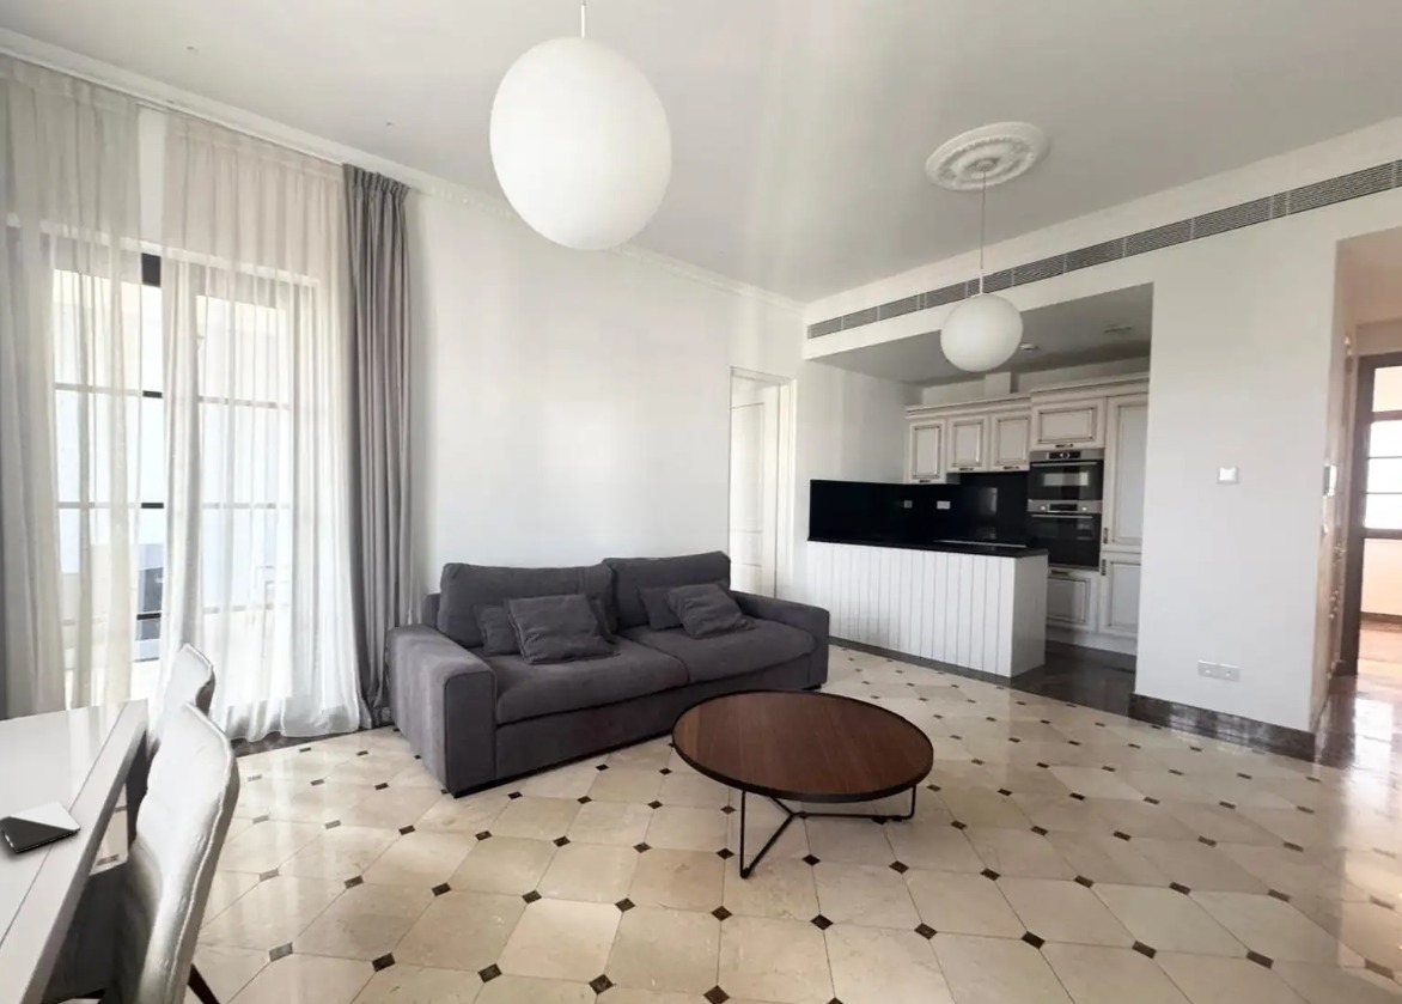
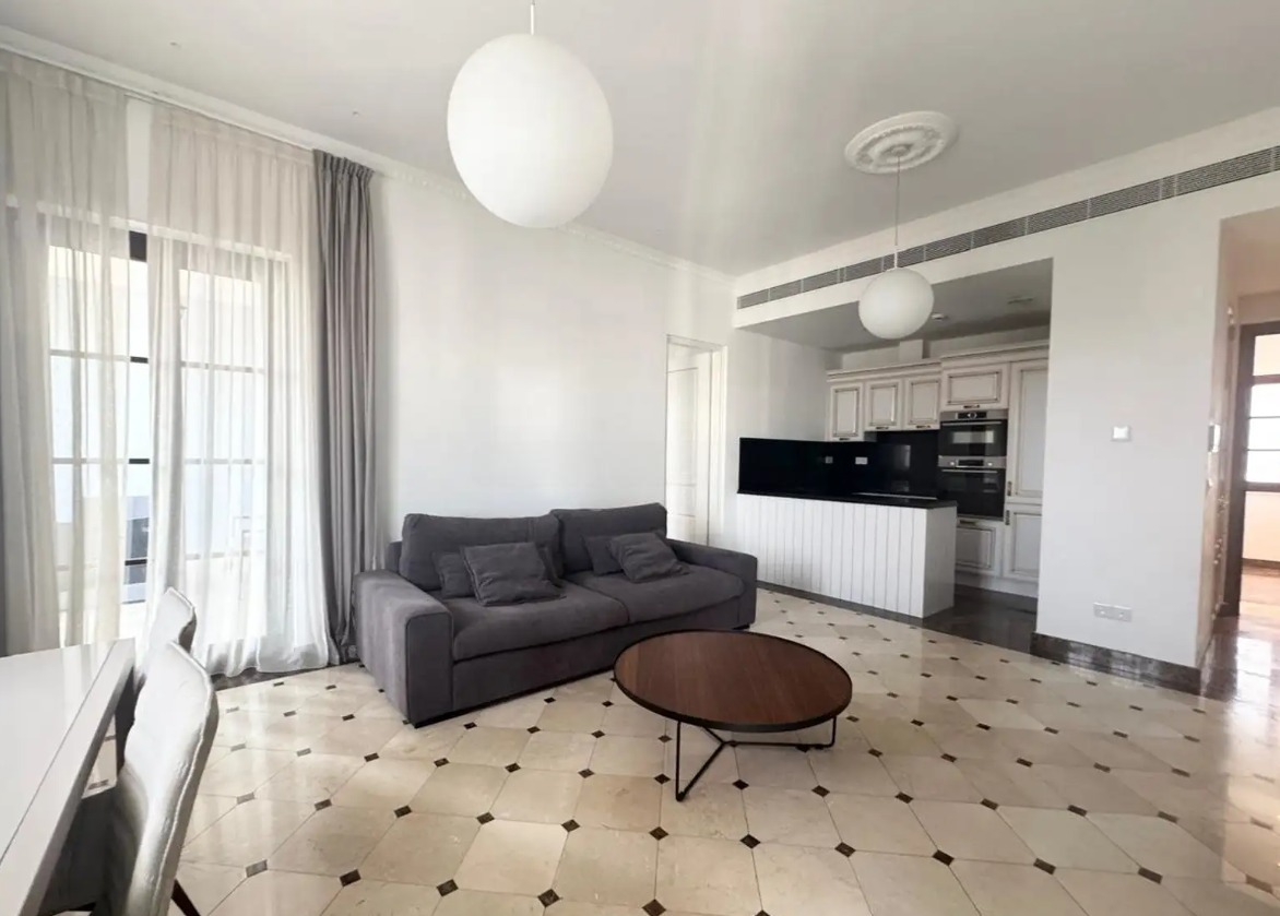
- smartphone [0,801,83,853]
